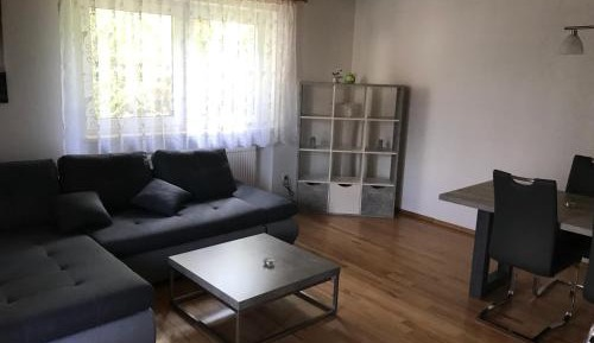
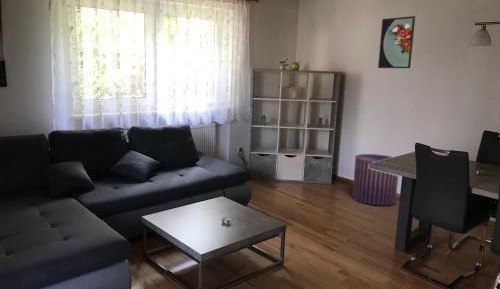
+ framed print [377,15,416,69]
+ pouf [351,153,399,207]
